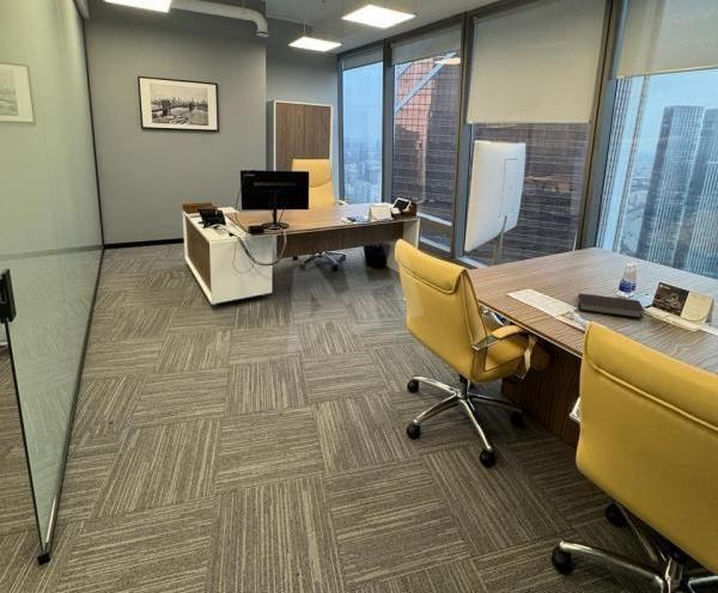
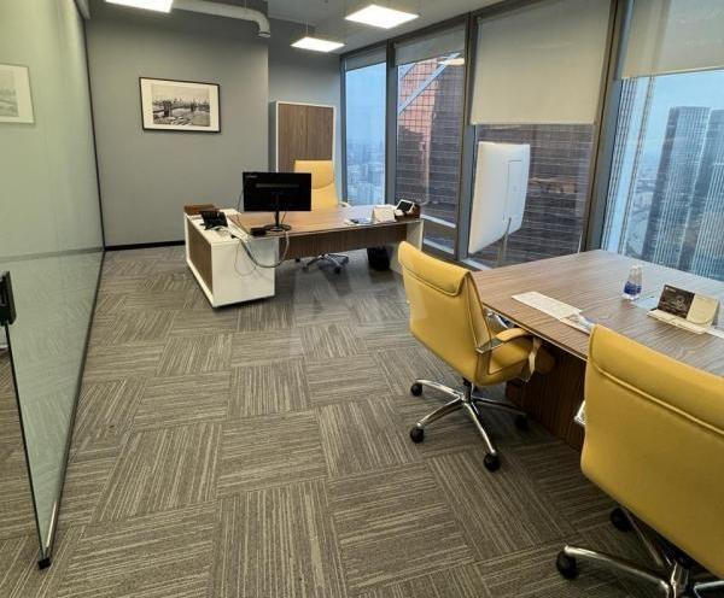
- notebook [577,292,646,319]
